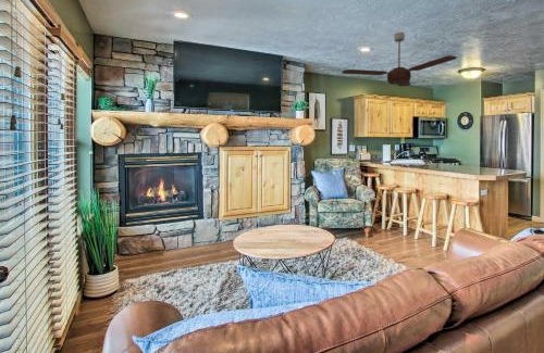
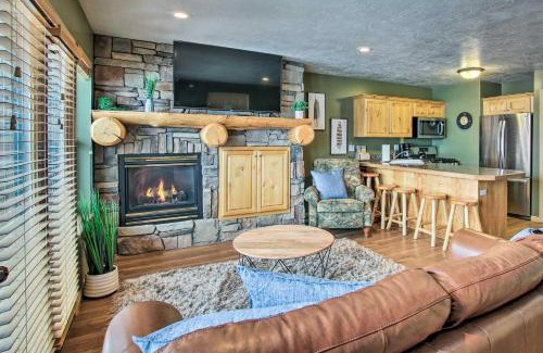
- ceiling fan [341,31,458,88]
